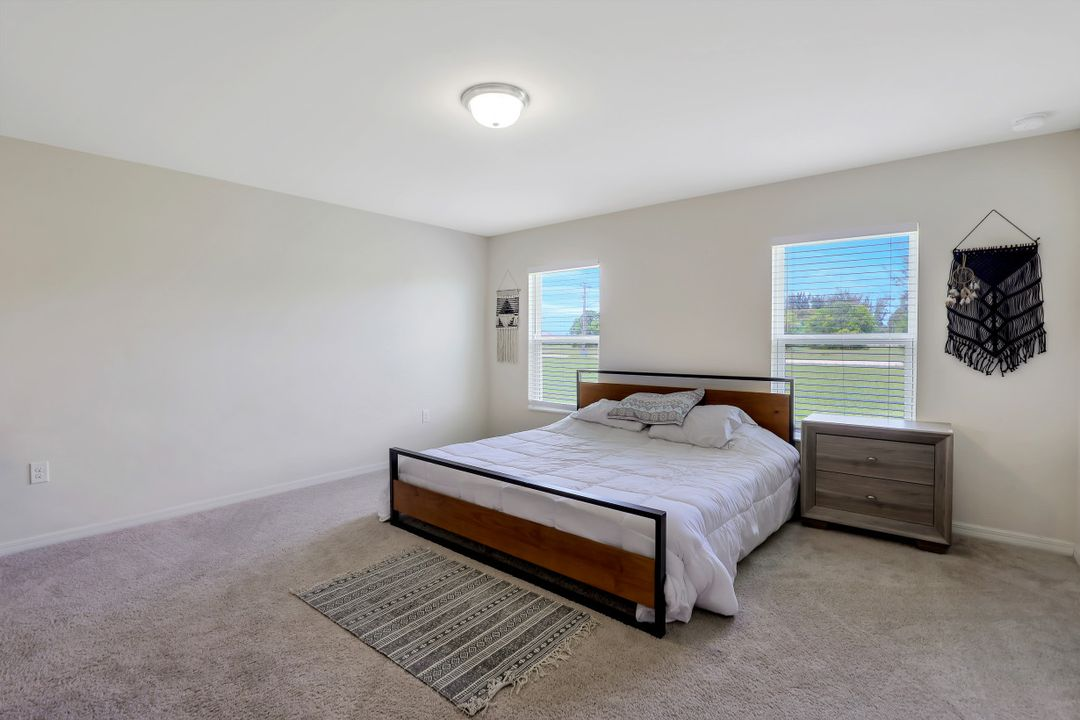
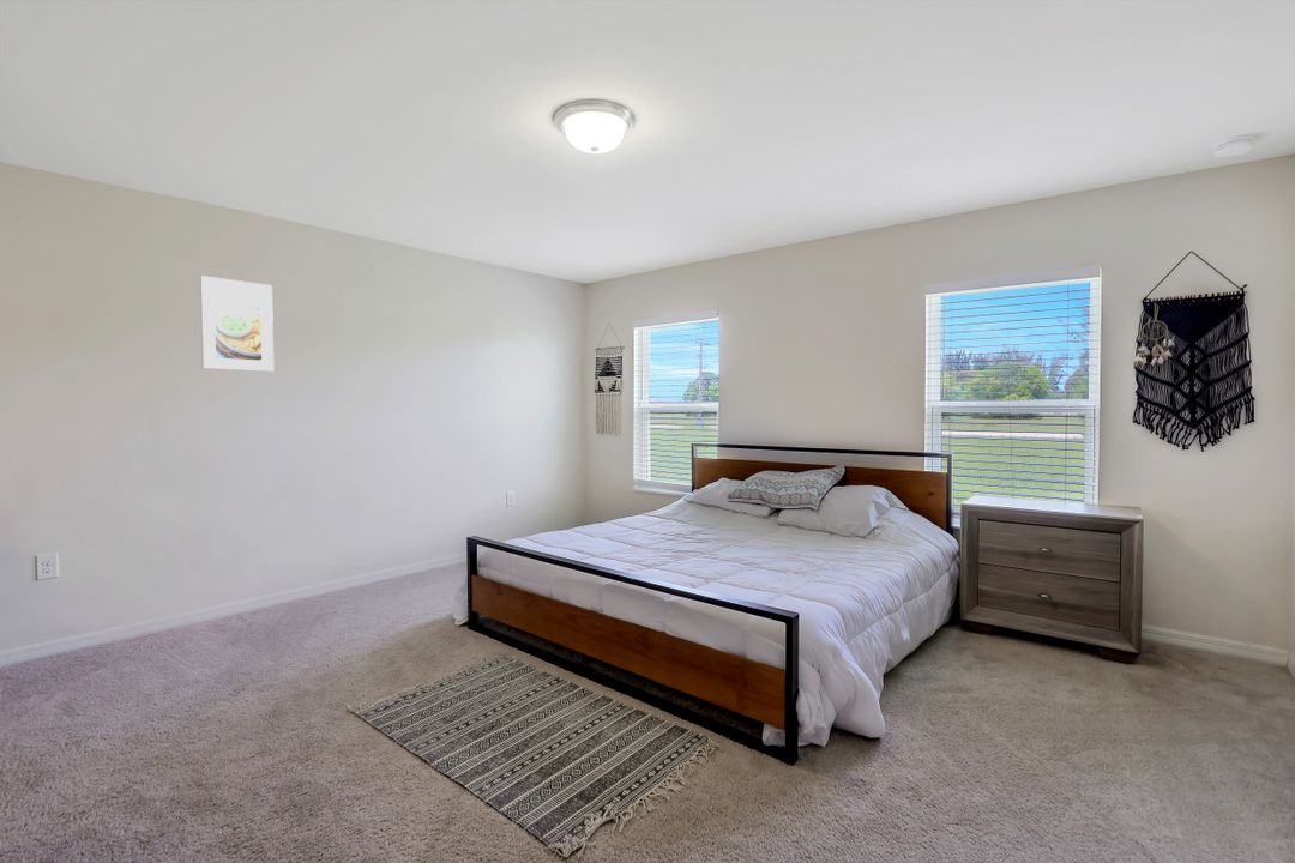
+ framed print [199,274,275,373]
